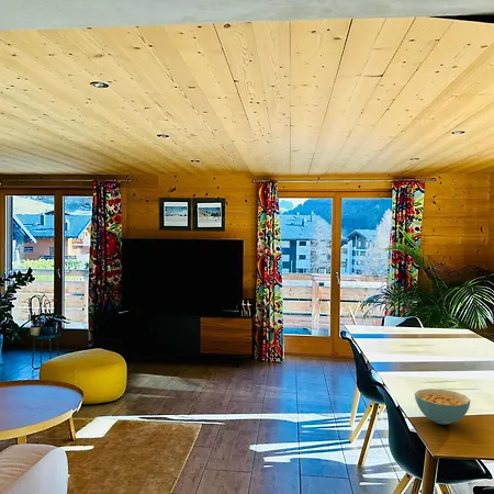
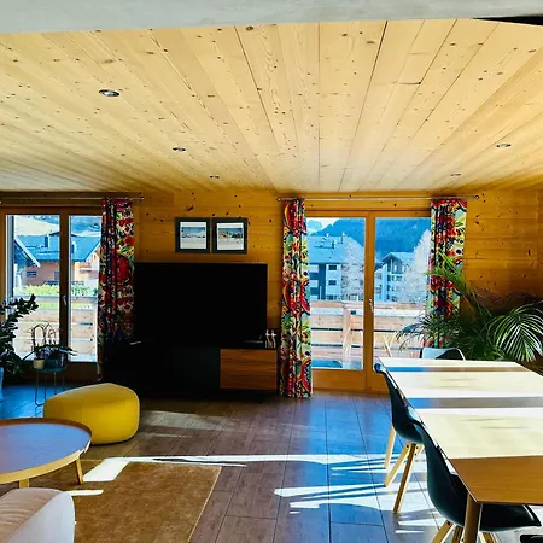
- cereal bowl [414,388,471,426]
